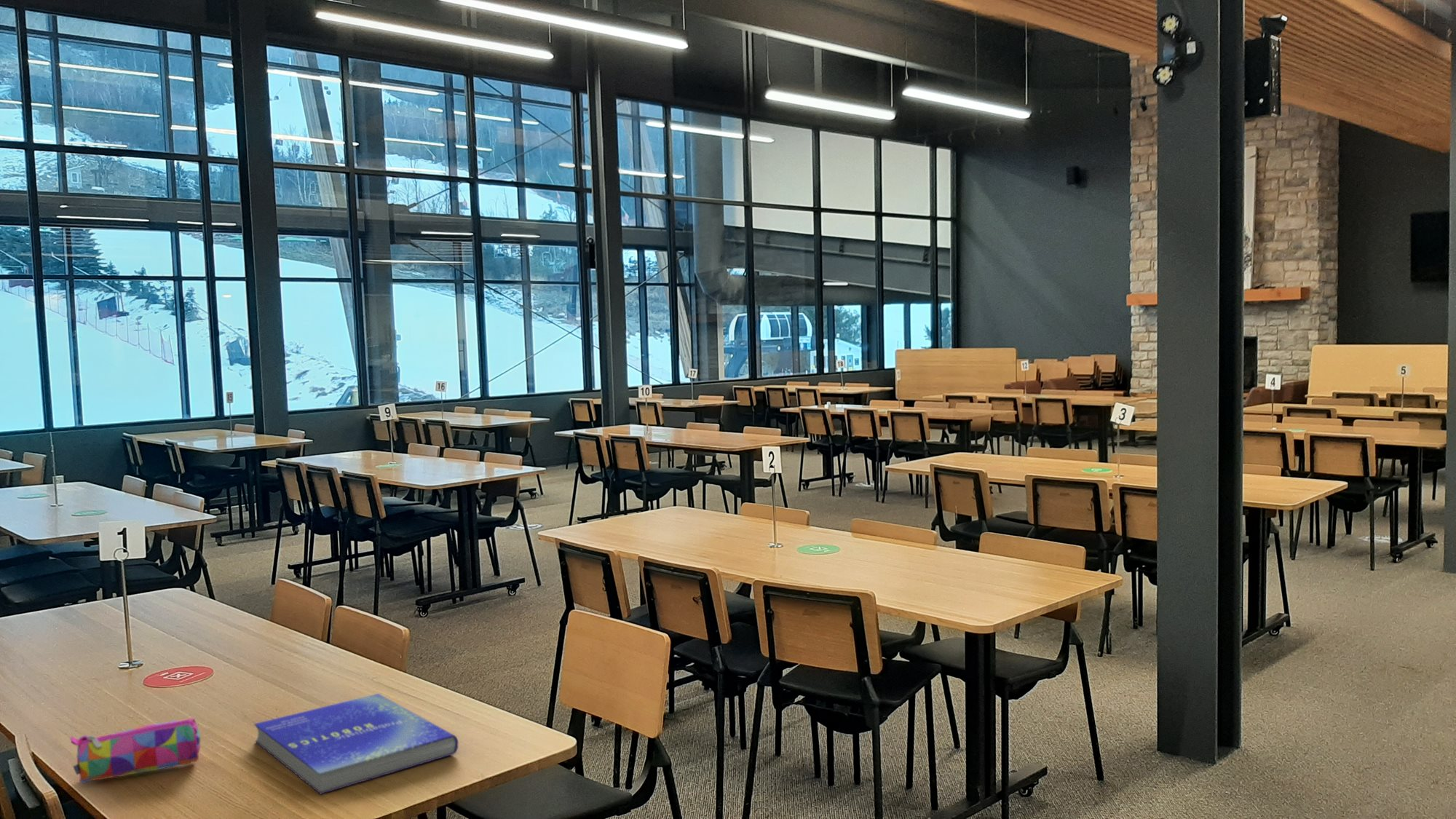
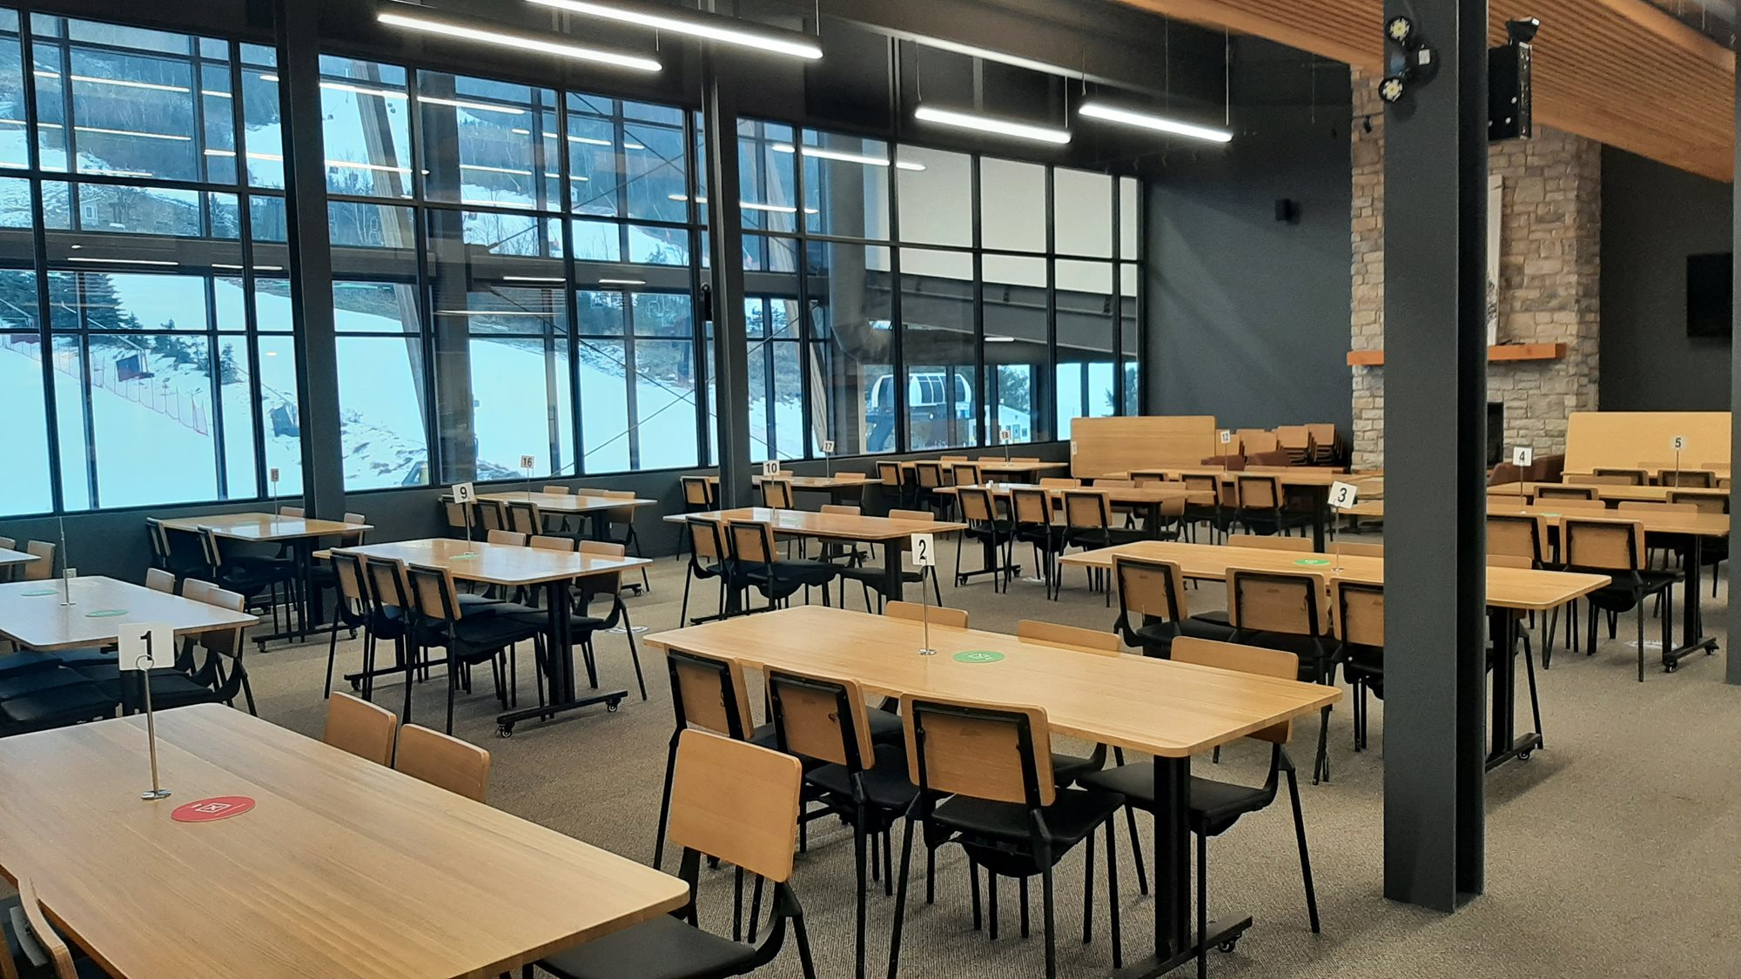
- pencil case [70,717,202,784]
- book [254,693,459,795]
